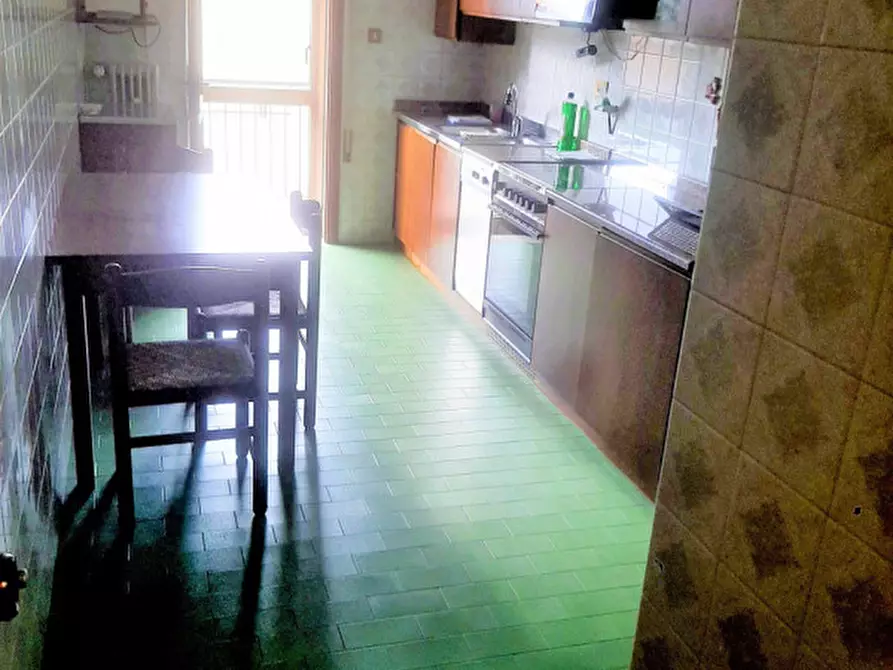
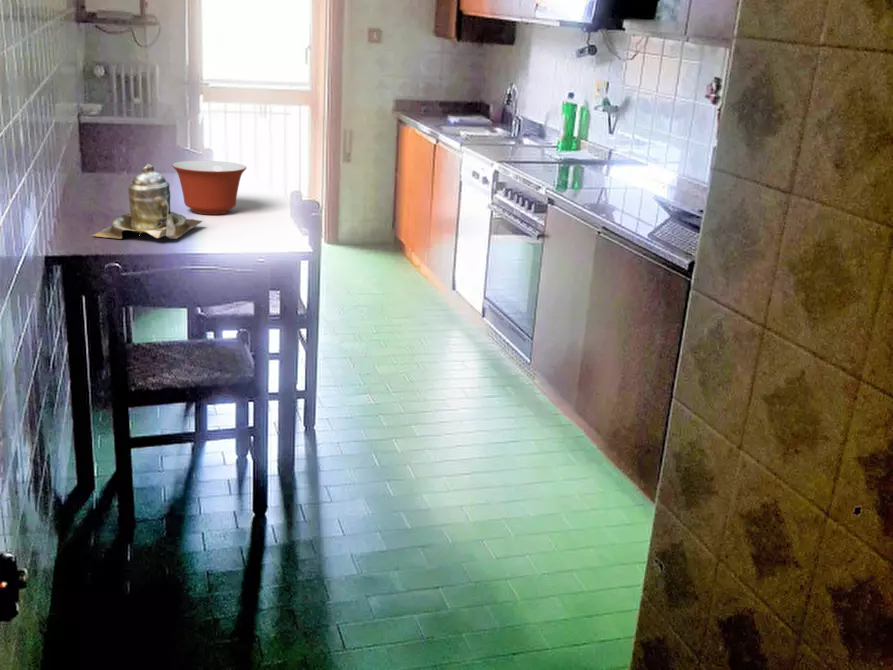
+ mixing bowl [171,160,248,215]
+ teapot [91,163,203,240]
